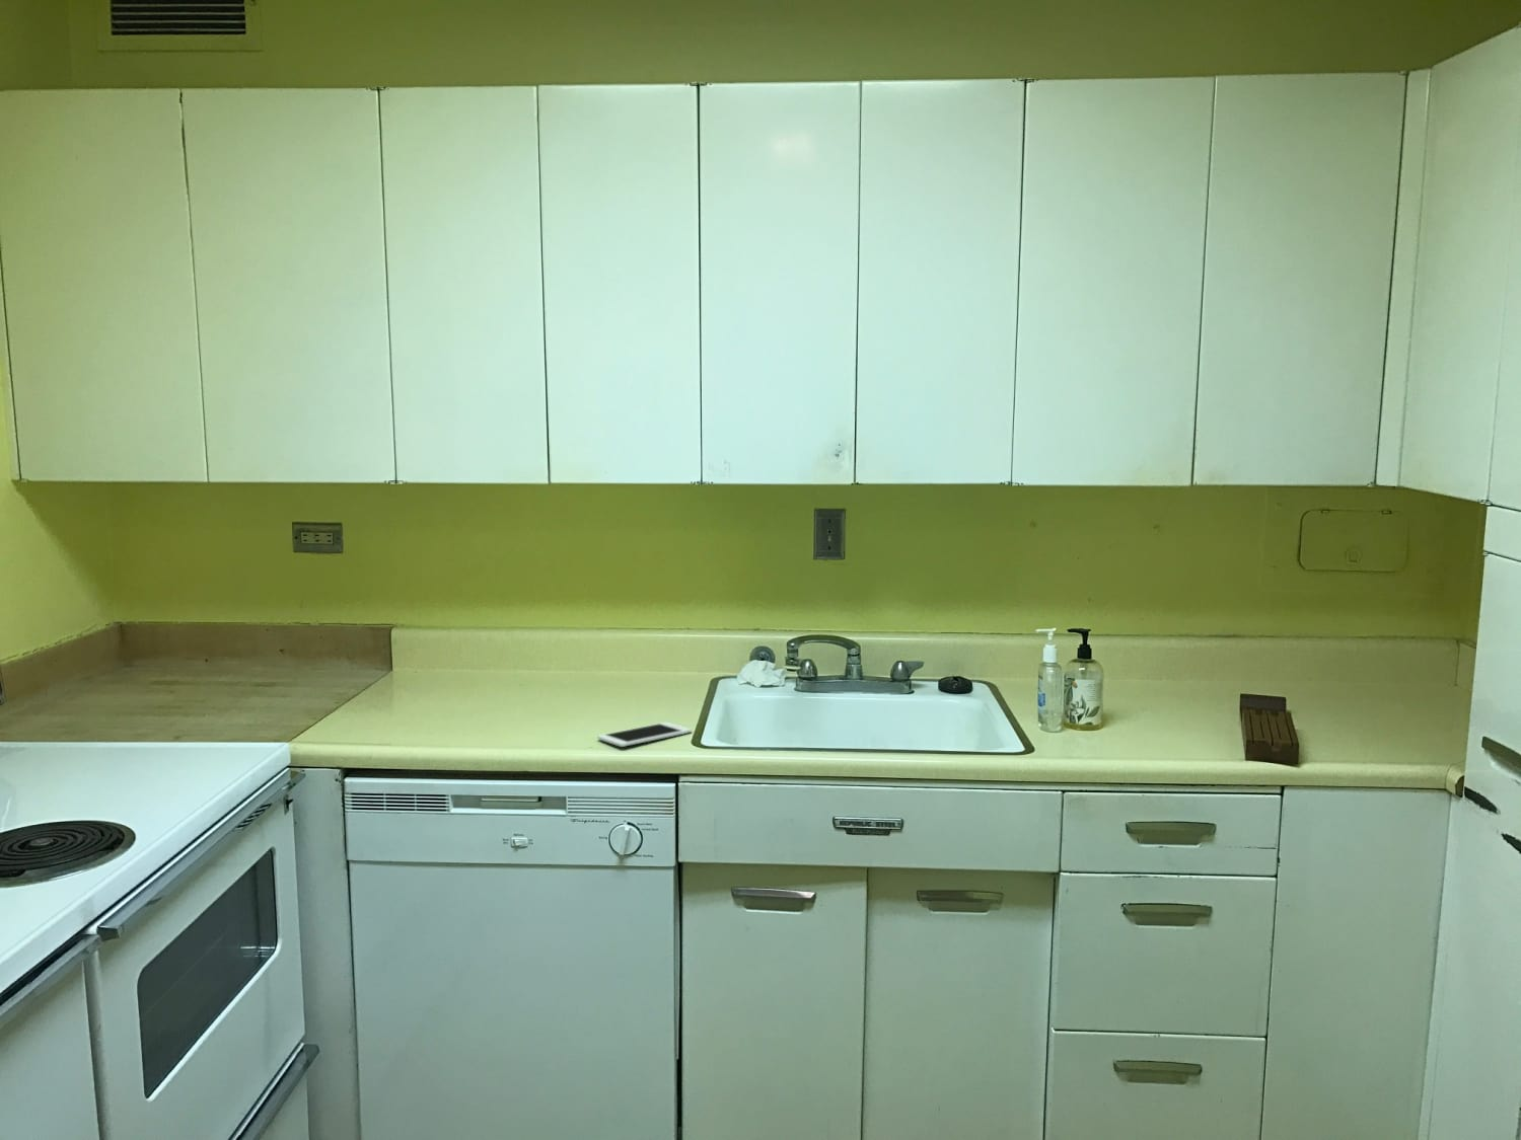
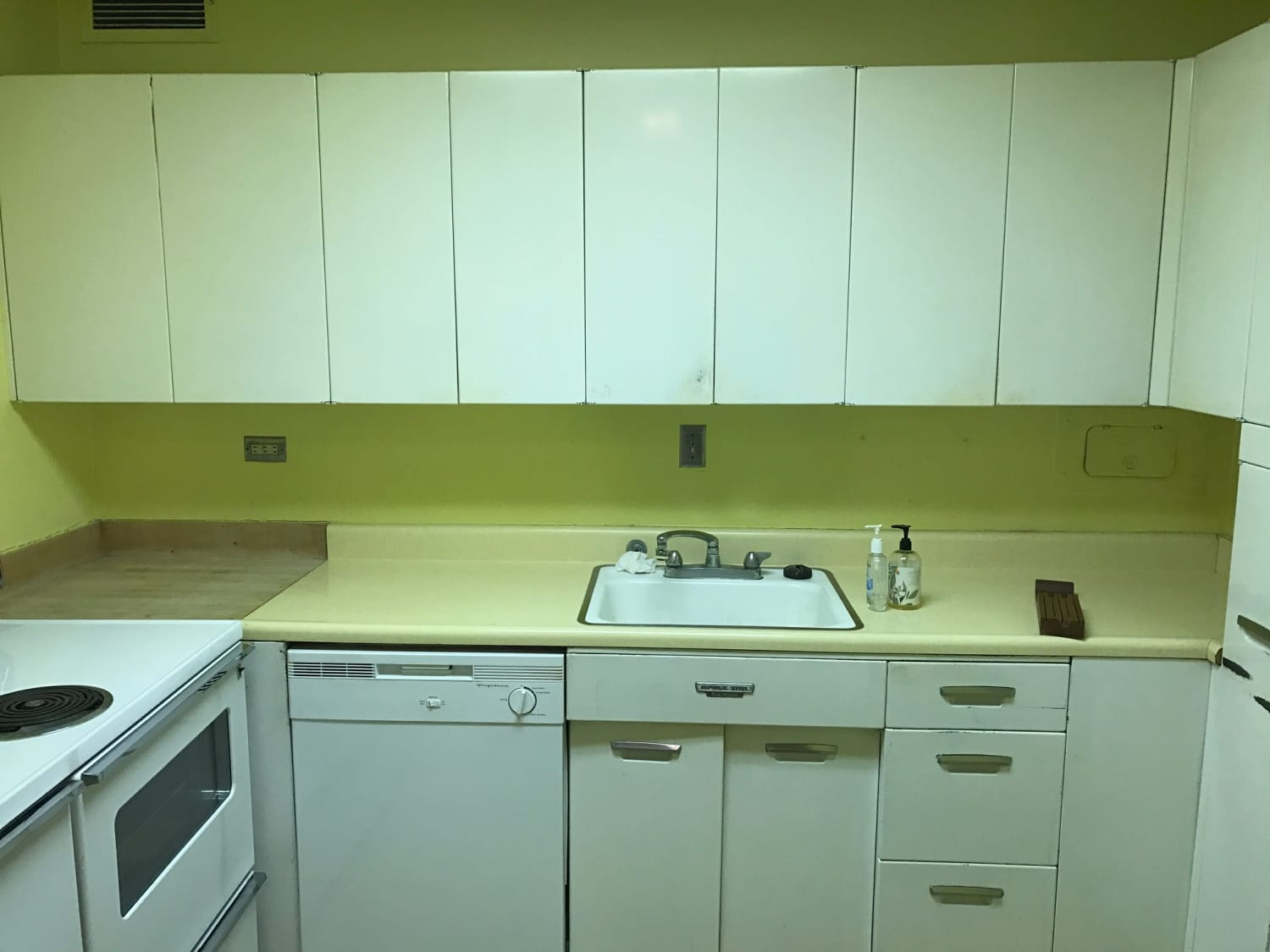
- cell phone [596,722,692,748]
